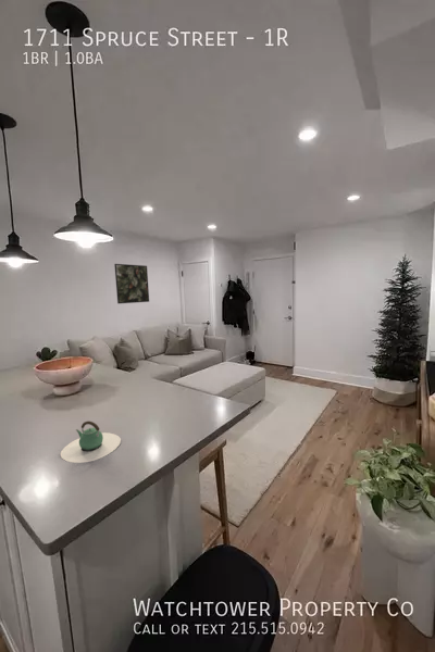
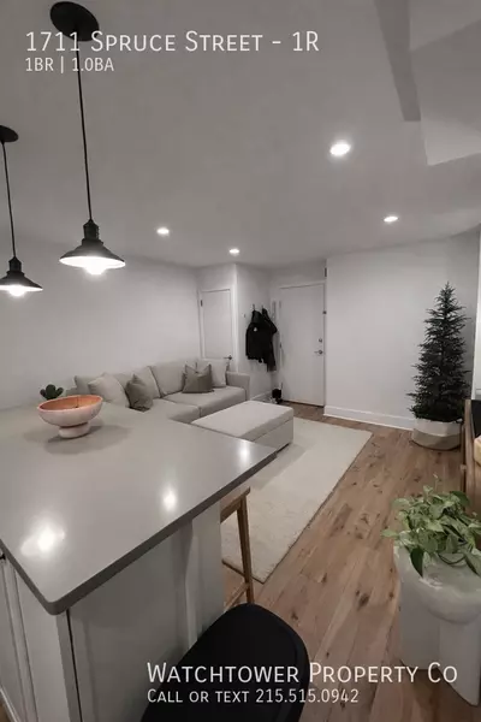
- teapot [60,421,122,464]
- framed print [113,263,150,304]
